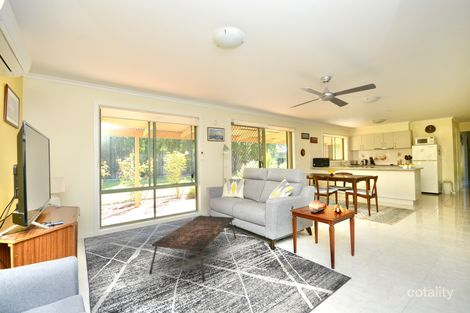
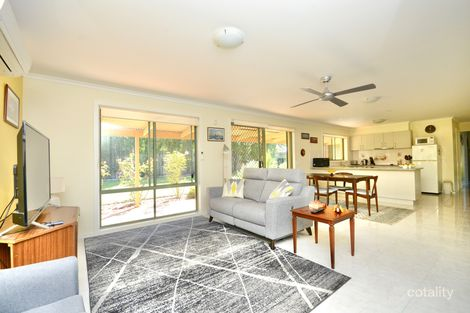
- coffee table [148,215,237,282]
